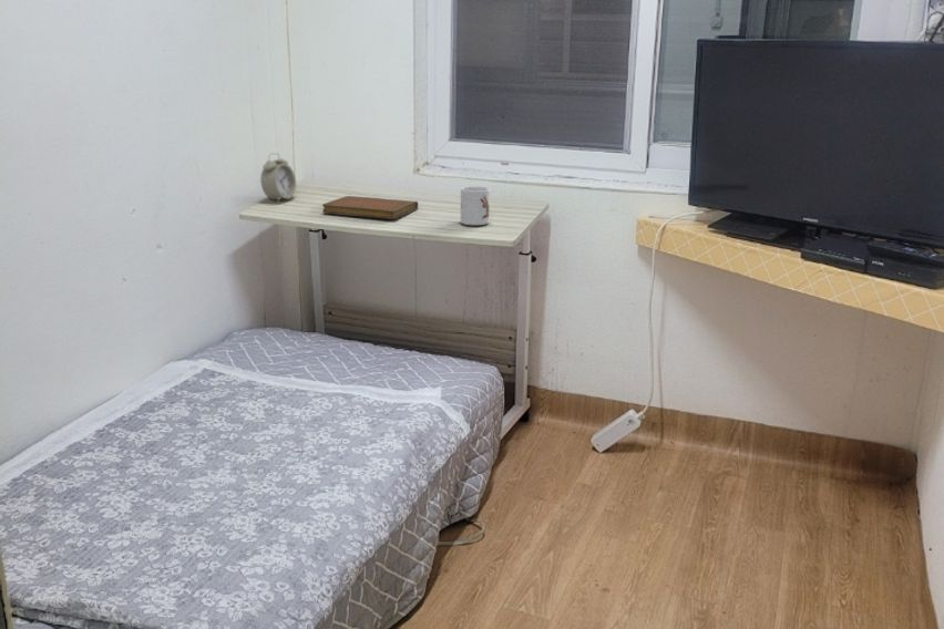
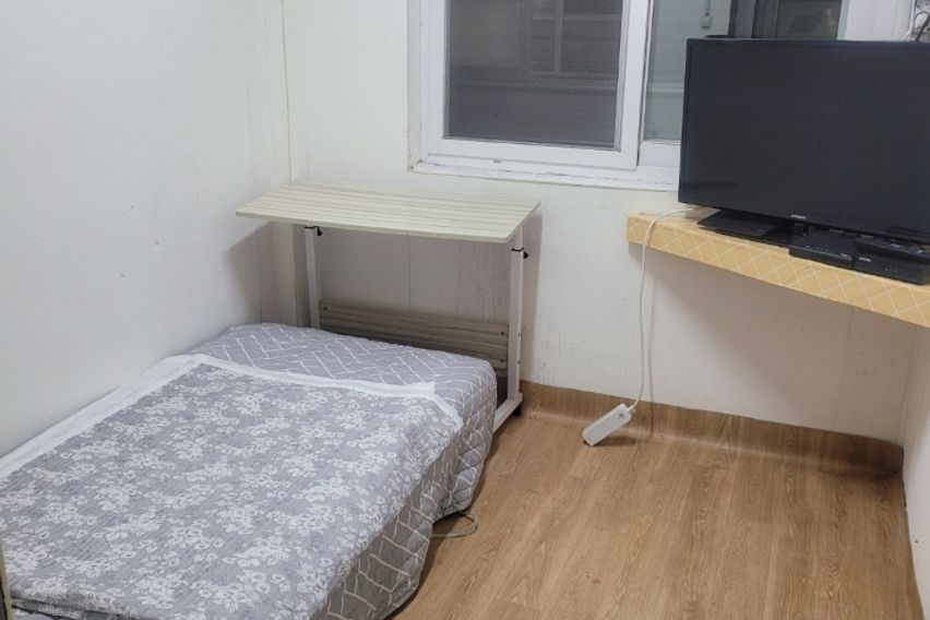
- alarm clock [259,152,297,203]
- notebook [321,195,419,220]
- mug [460,185,491,226]
